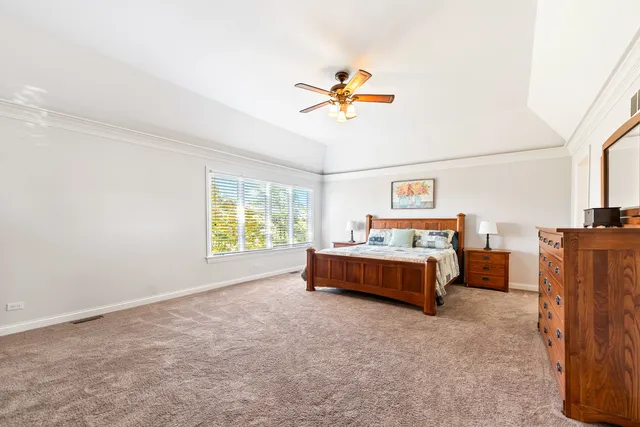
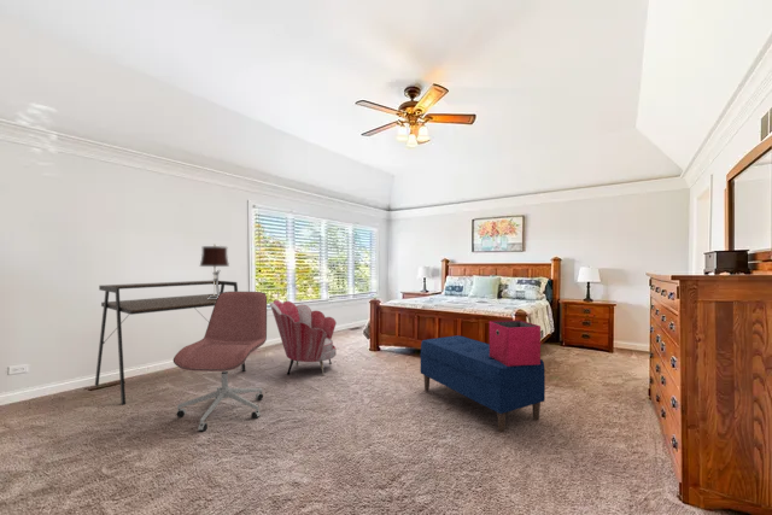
+ desk [94,280,247,406]
+ armchair [269,299,338,378]
+ storage bin [489,318,542,367]
+ office chair [172,291,268,433]
+ bench [420,334,546,434]
+ table lamp [199,242,230,299]
